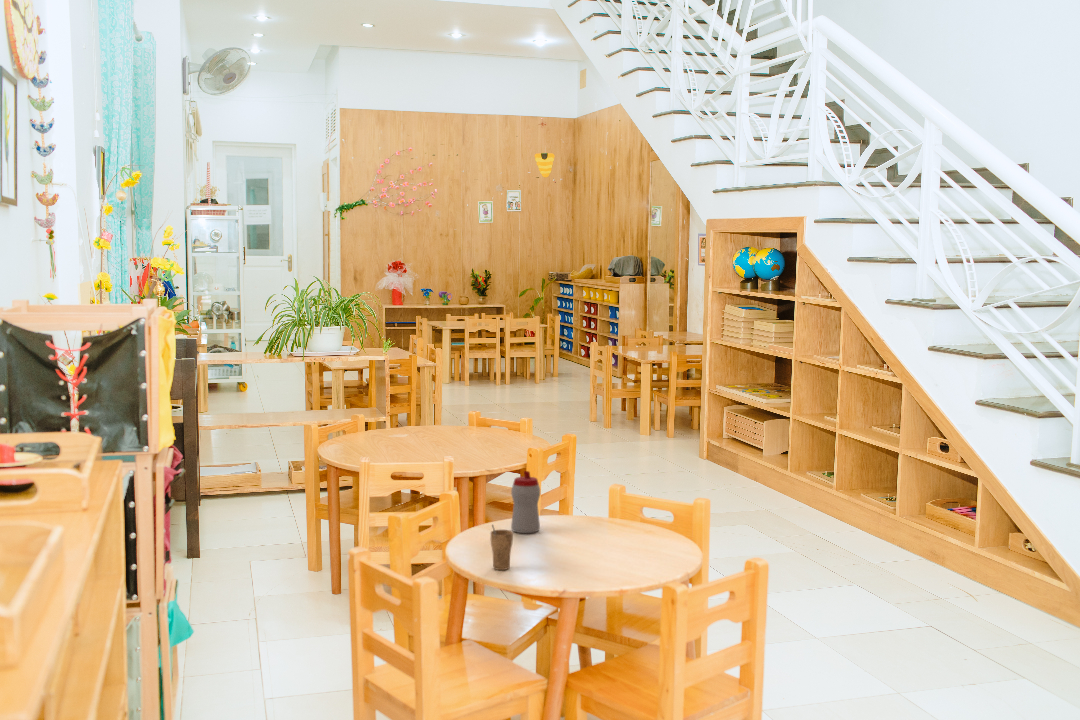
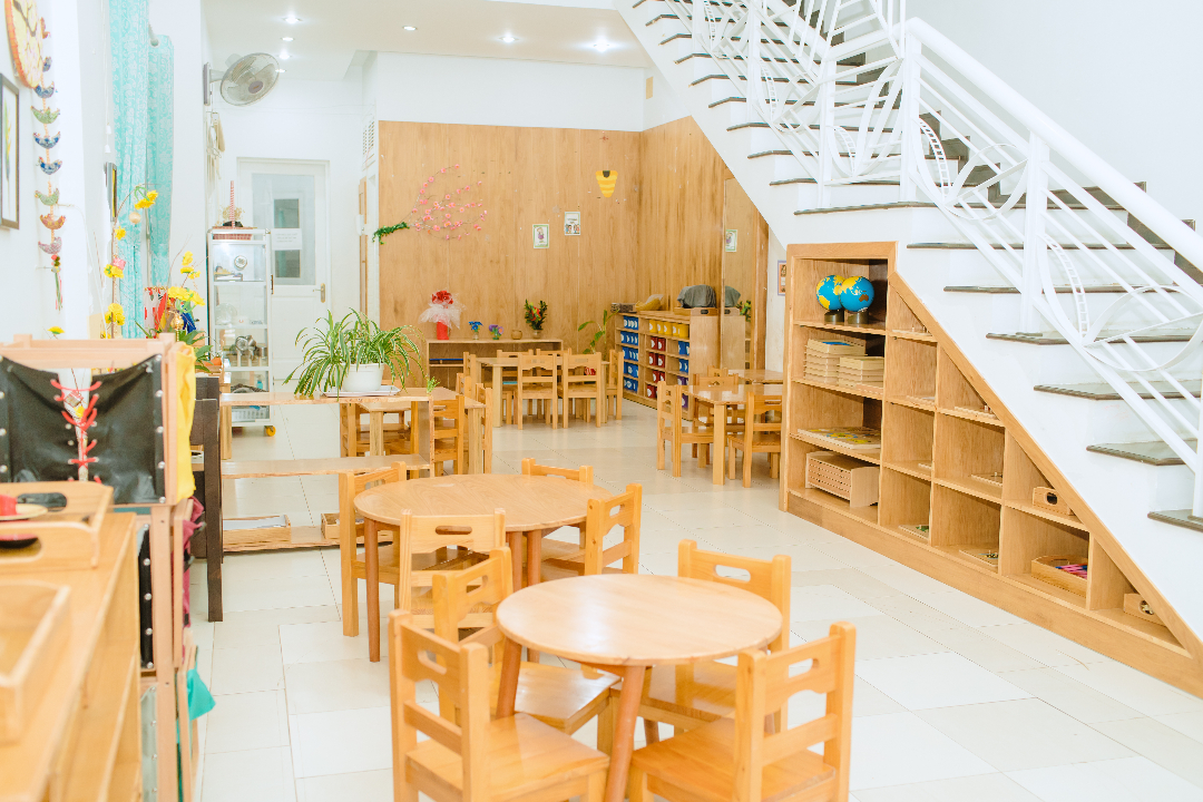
- sippy cup [510,470,541,534]
- cup [489,524,514,571]
